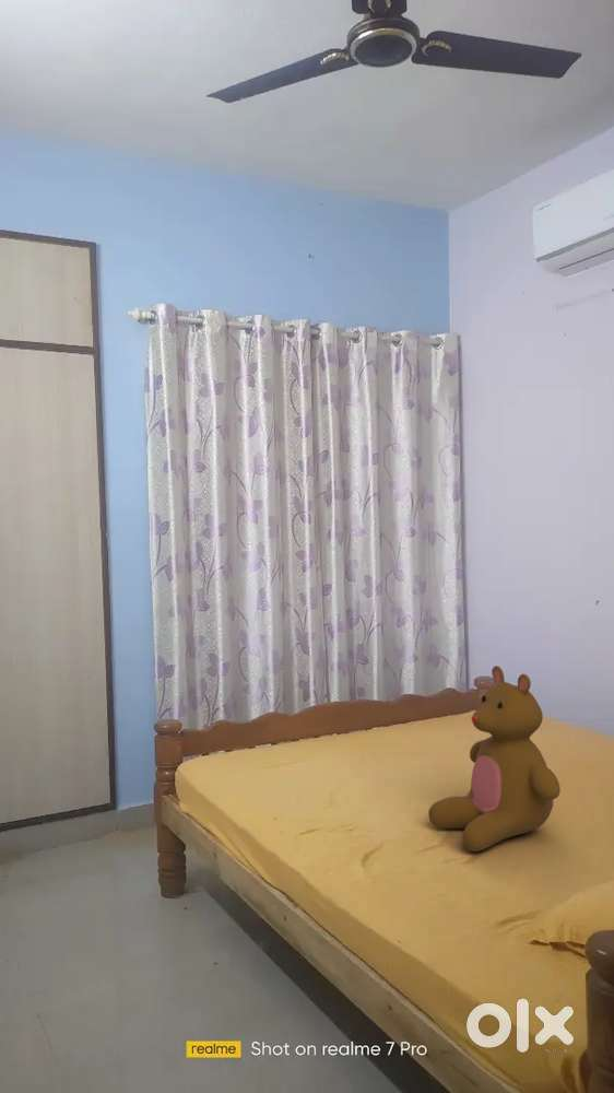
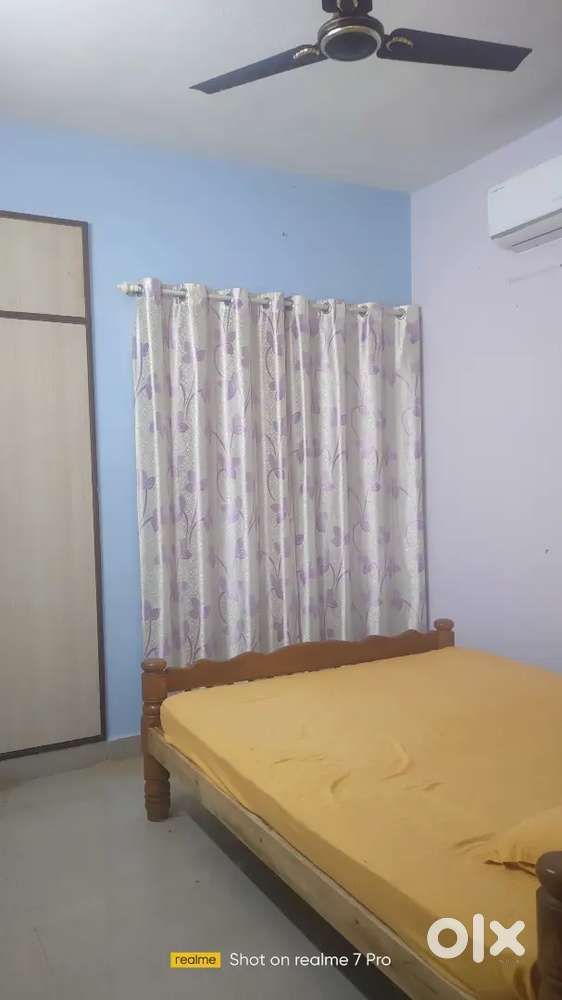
- teddy bear [427,665,562,853]
